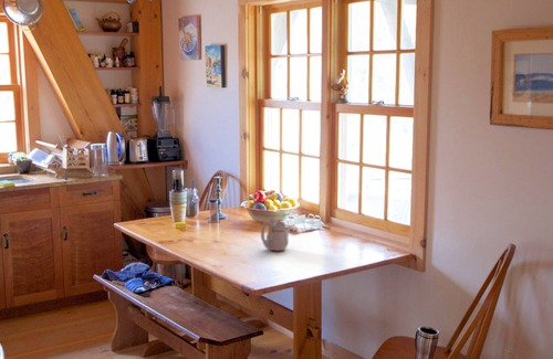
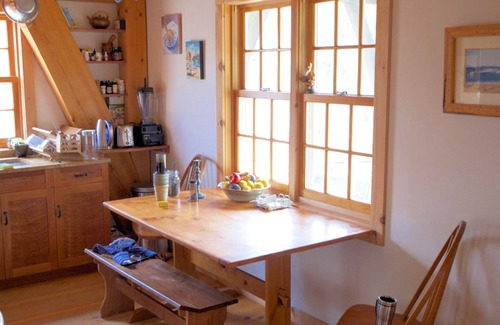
- teapot [260,218,291,252]
